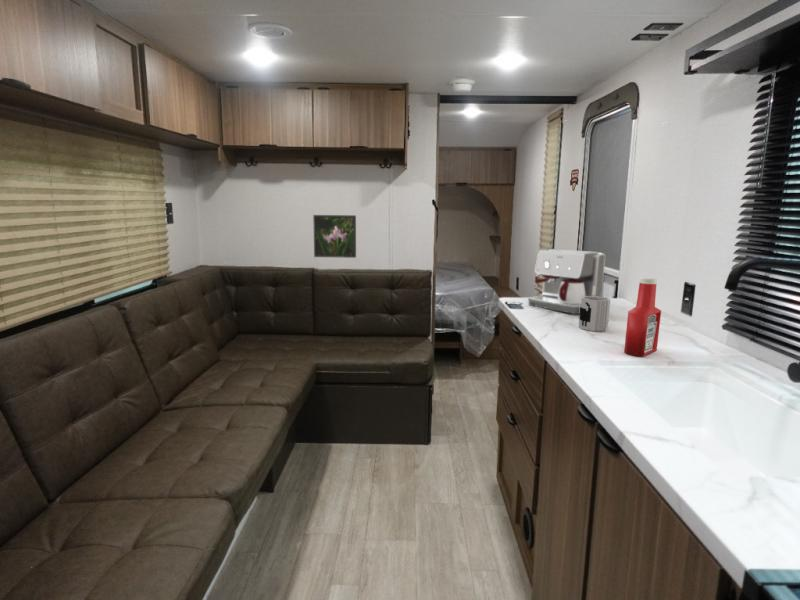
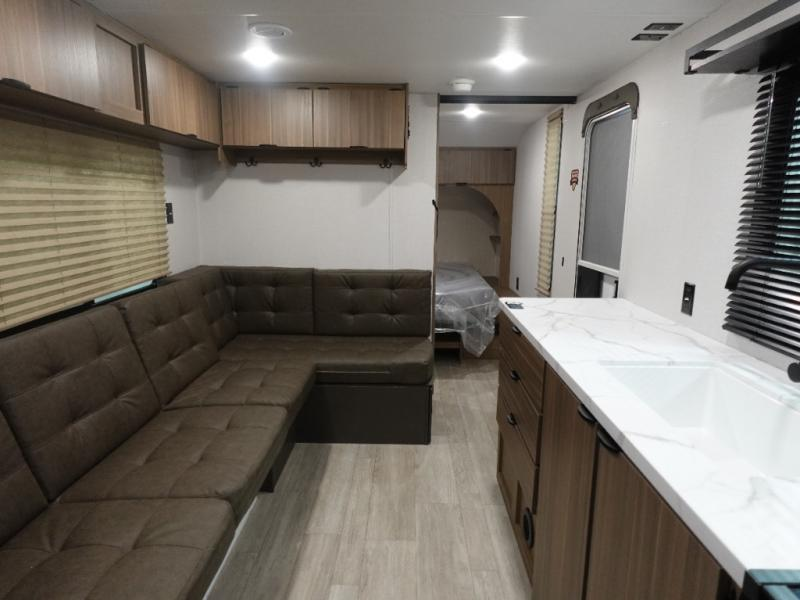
- soap bottle [623,276,662,357]
- mug [578,296,611,332]
- coffee maker [527,248,606,315]
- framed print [312,214,357,259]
